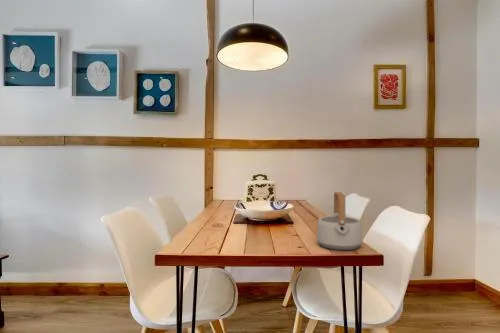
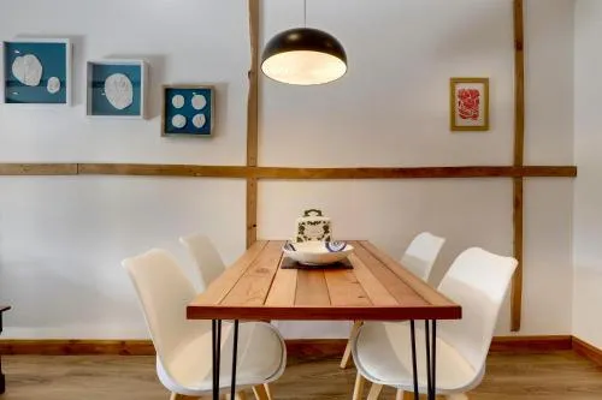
- teapot [316,191,363,251]
